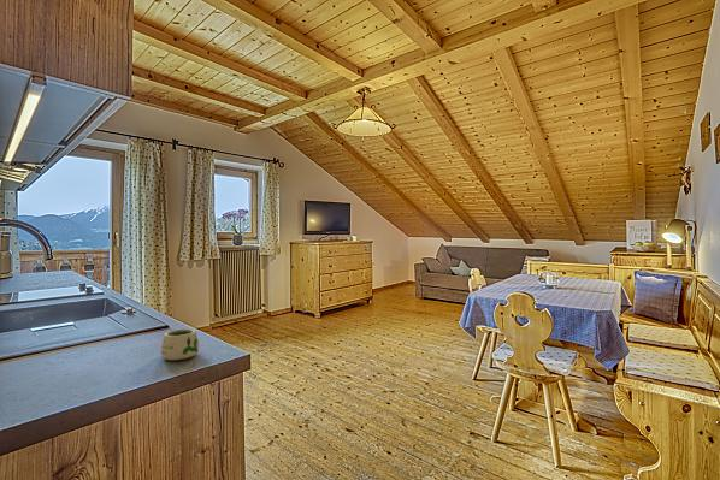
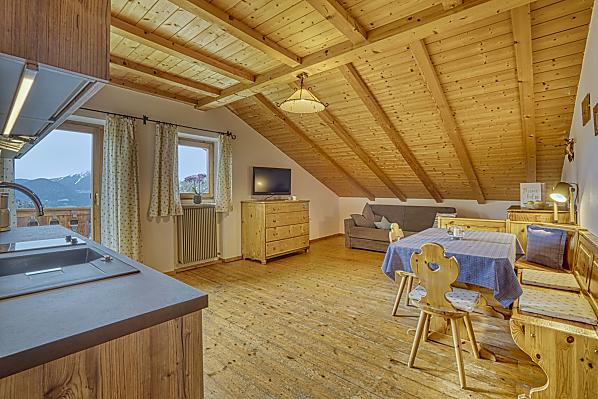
- mug [160,327,200,361]
